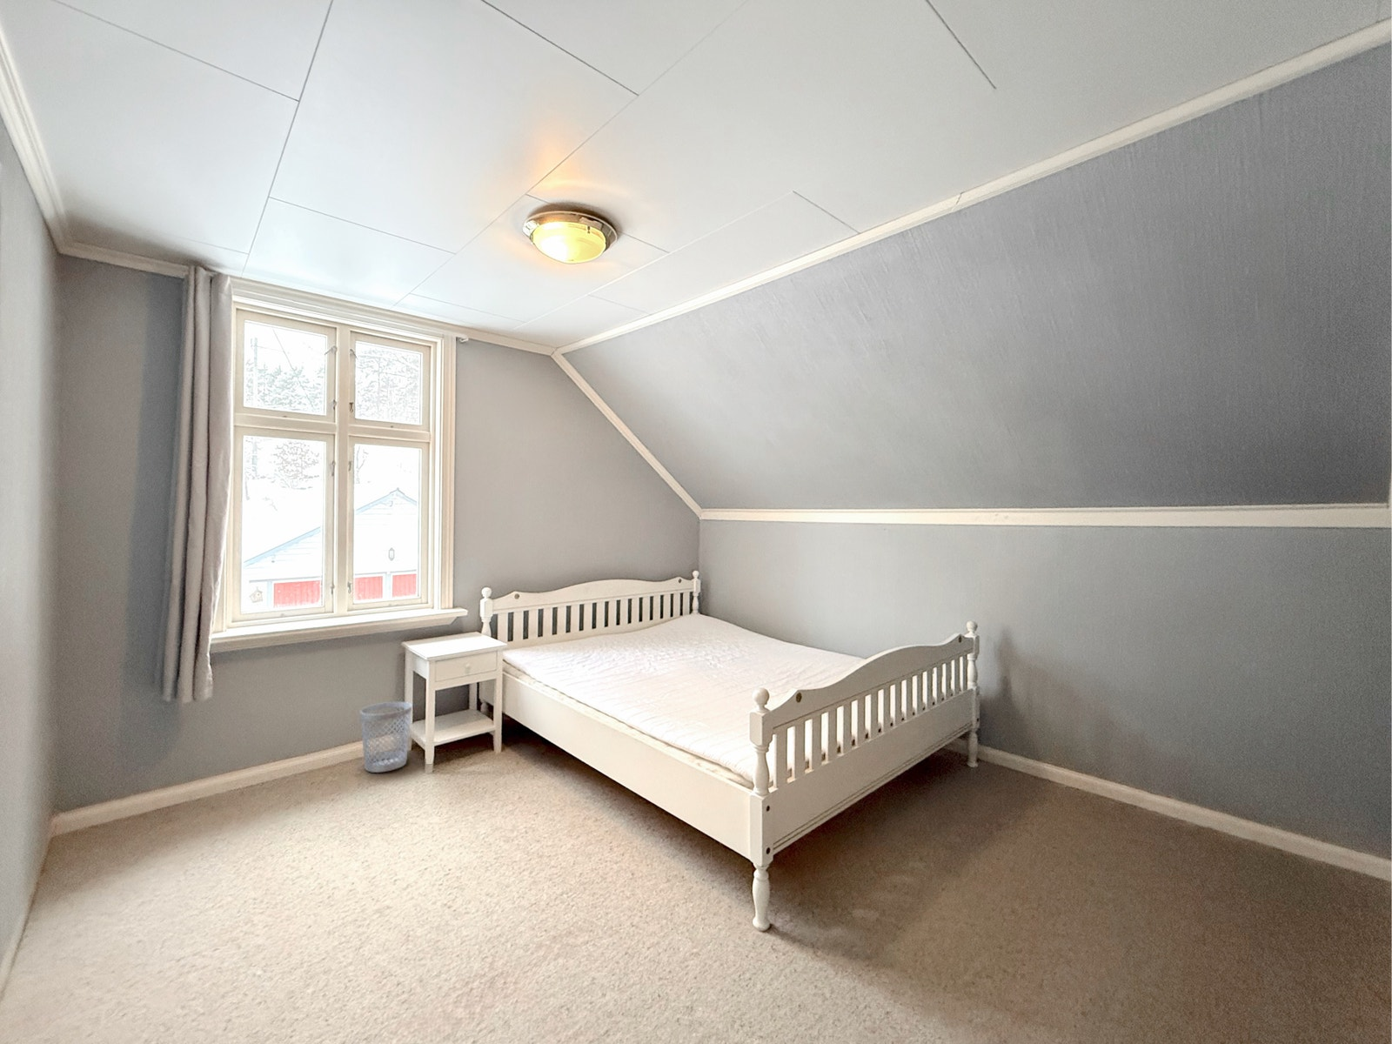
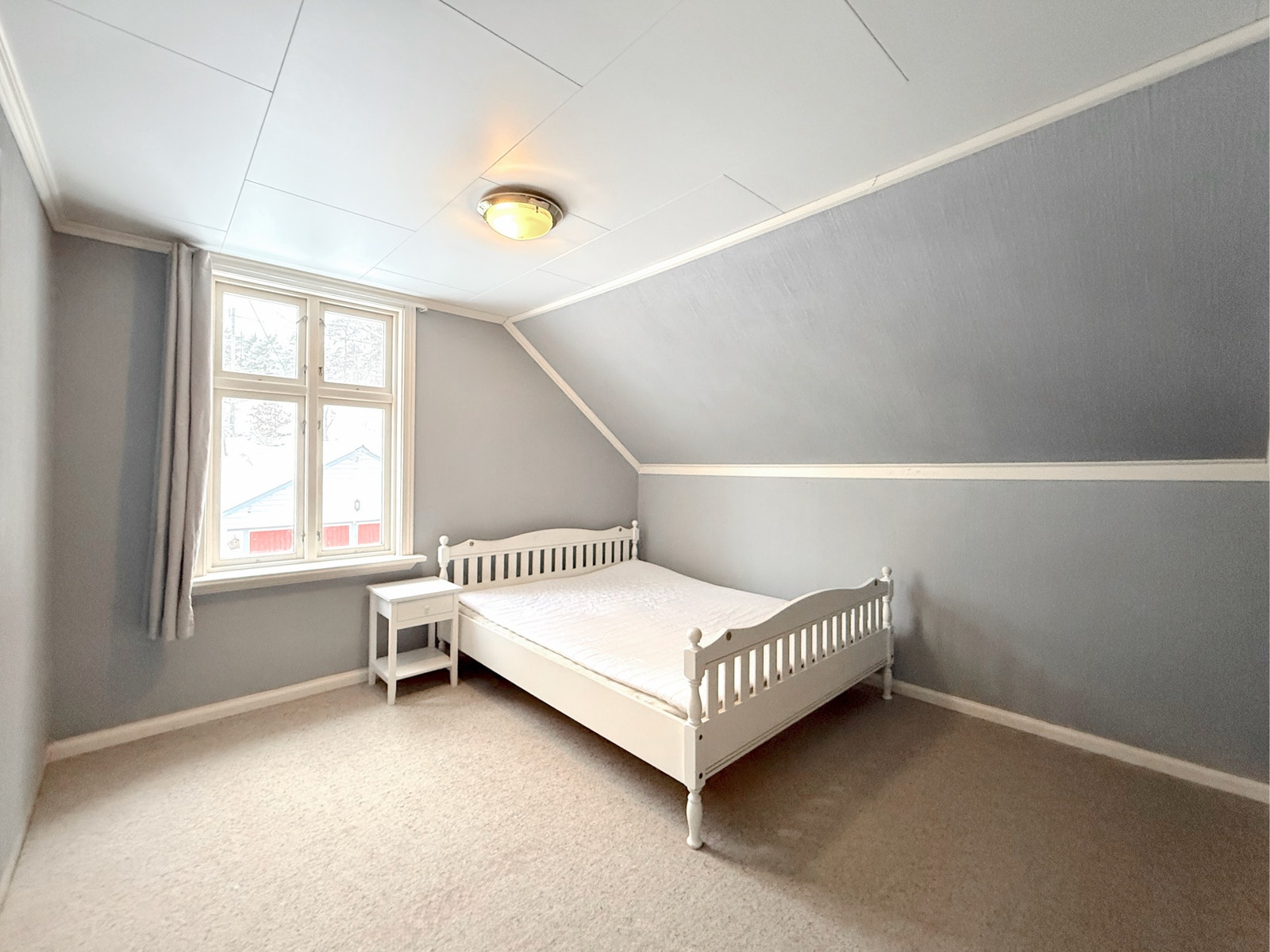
- wastebasket [360,701,412,773]
